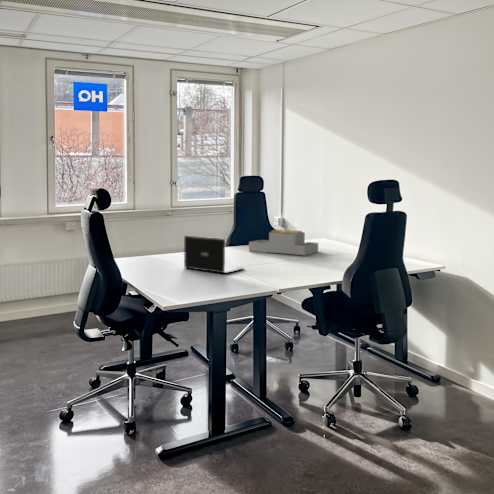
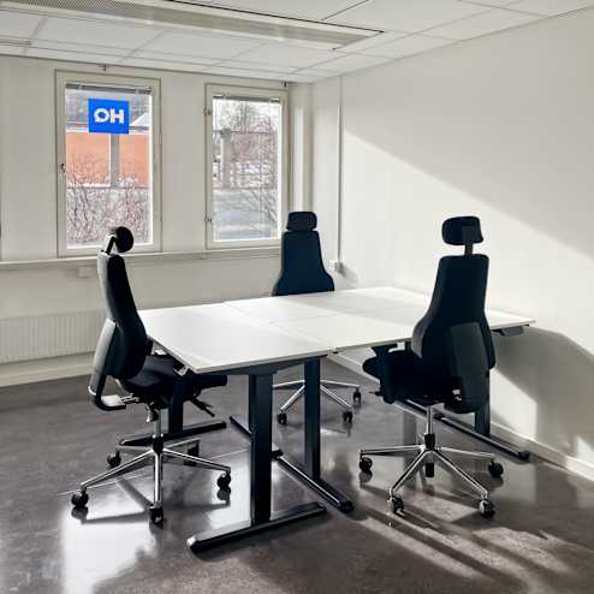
- architectural model [248,228,319,256]
- laptop [183,235,245,274]
